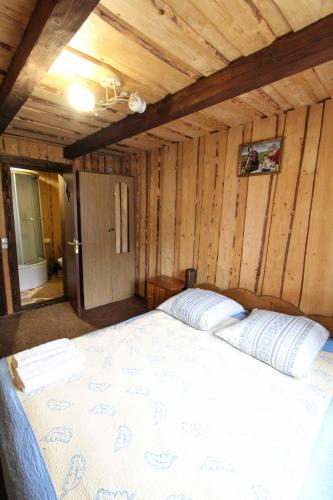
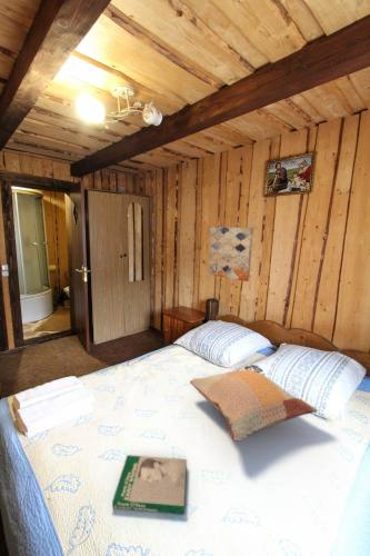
+ wall art [207,226,254,282]
+ book [111,454,188,515]
+ decorative pillow [189,364,319,443]
